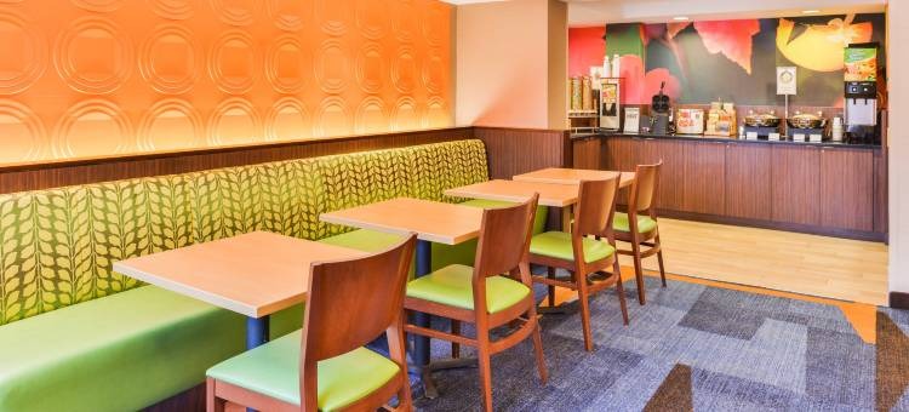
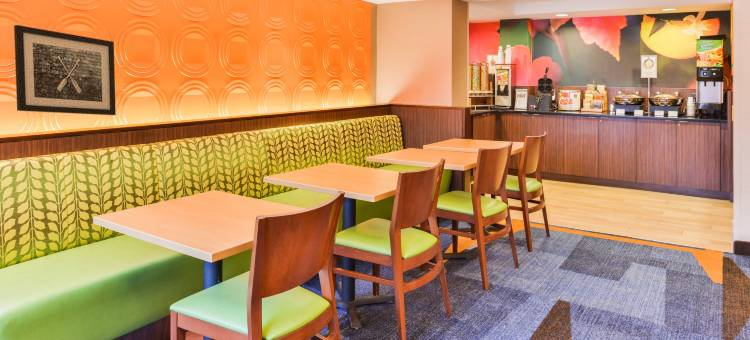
+ wall art [13,24,117,116]
